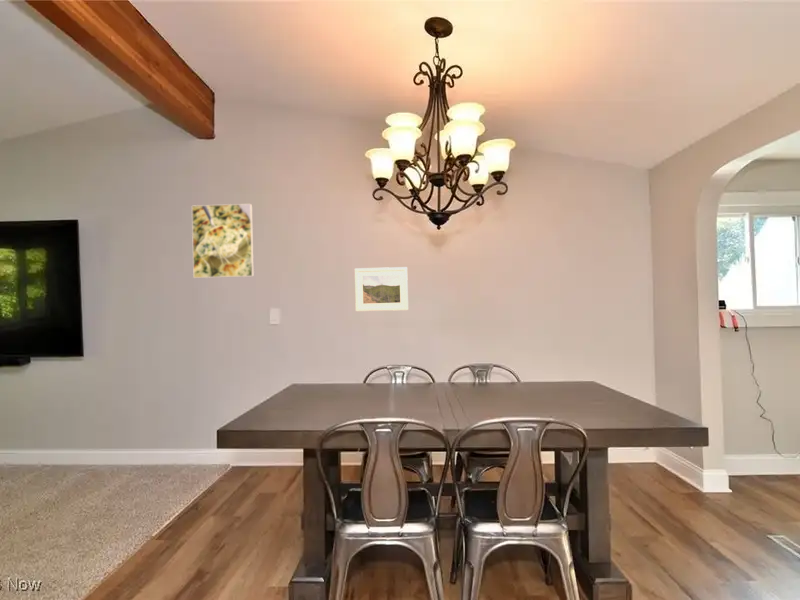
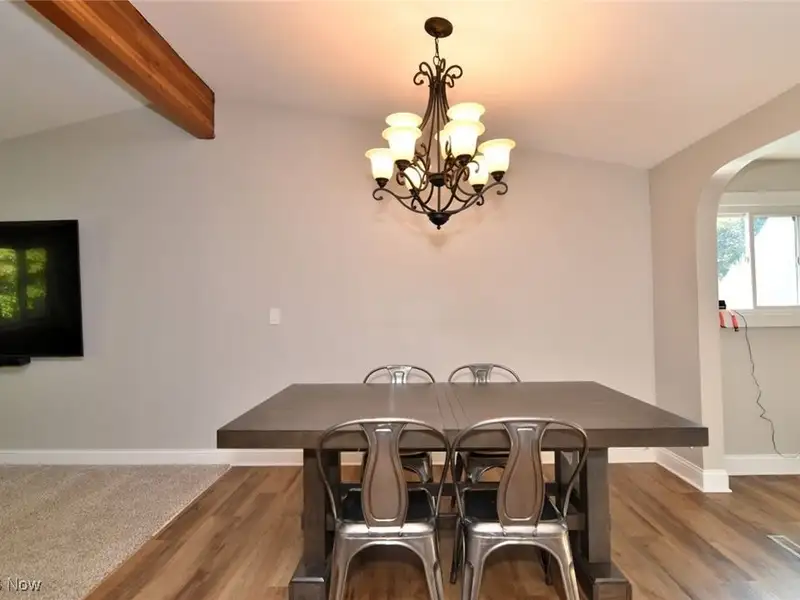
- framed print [354,266,409,312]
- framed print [191,203,255,279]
